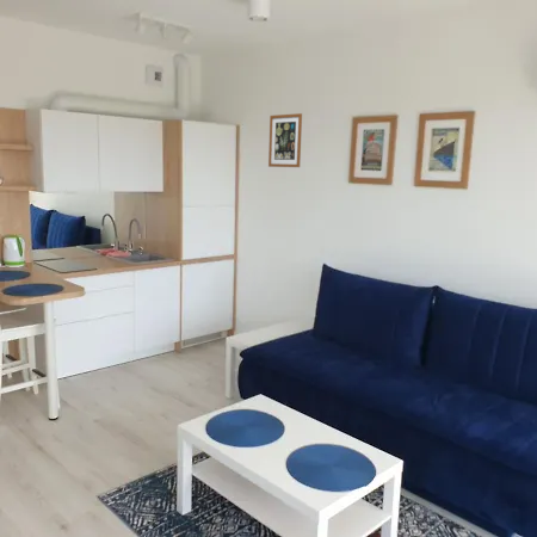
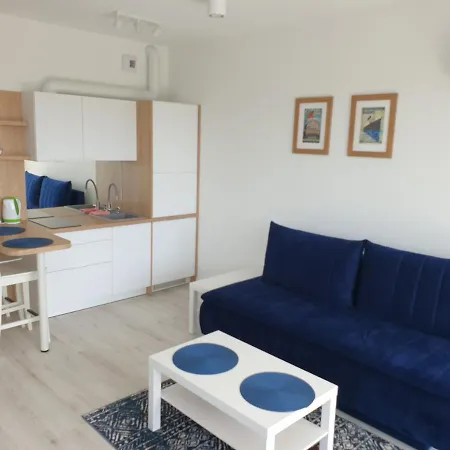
- wall art [267,112,303,168]
